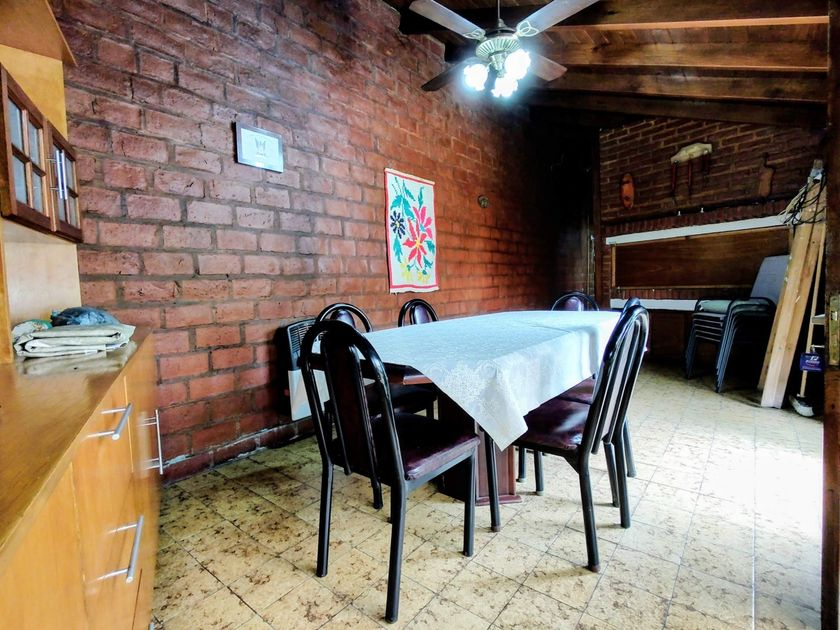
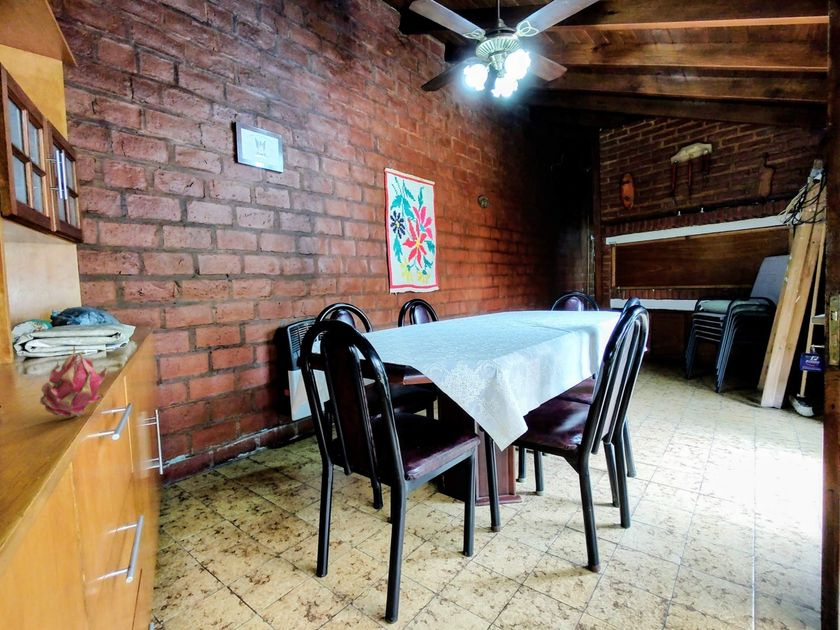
+ fruit [39,345,109,418]
